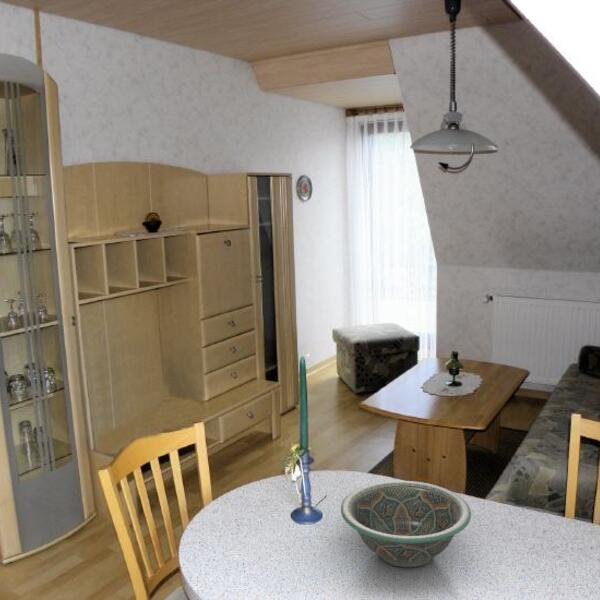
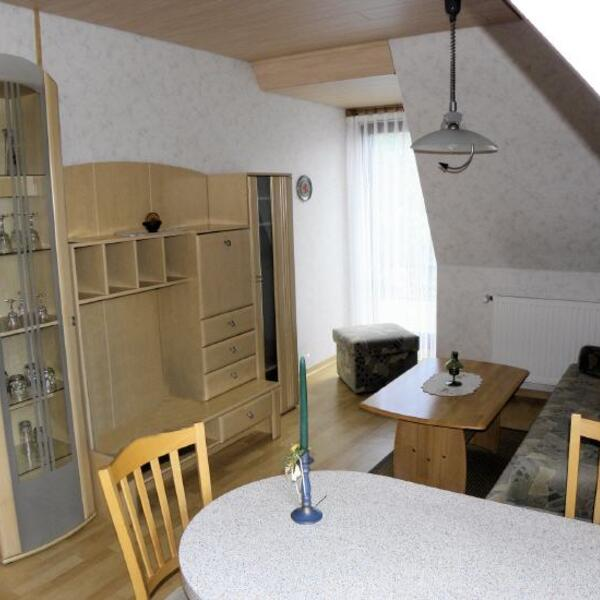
- decorative bowl [340,480,472,568]
